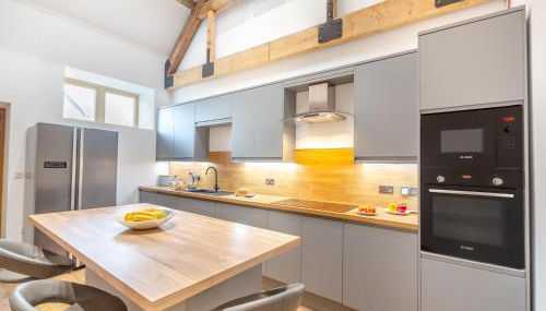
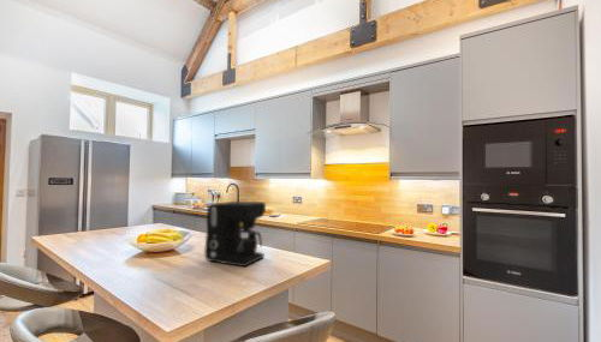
+ coffee maker [203,200,267,268]
